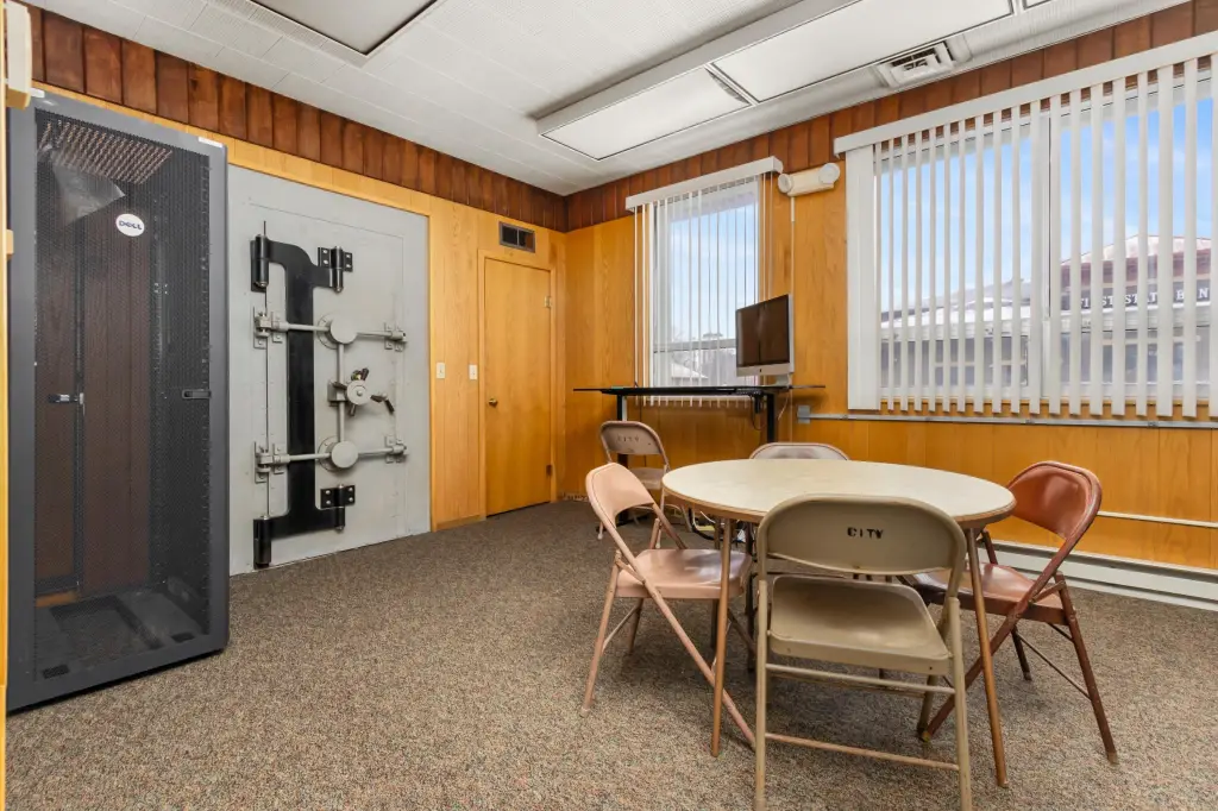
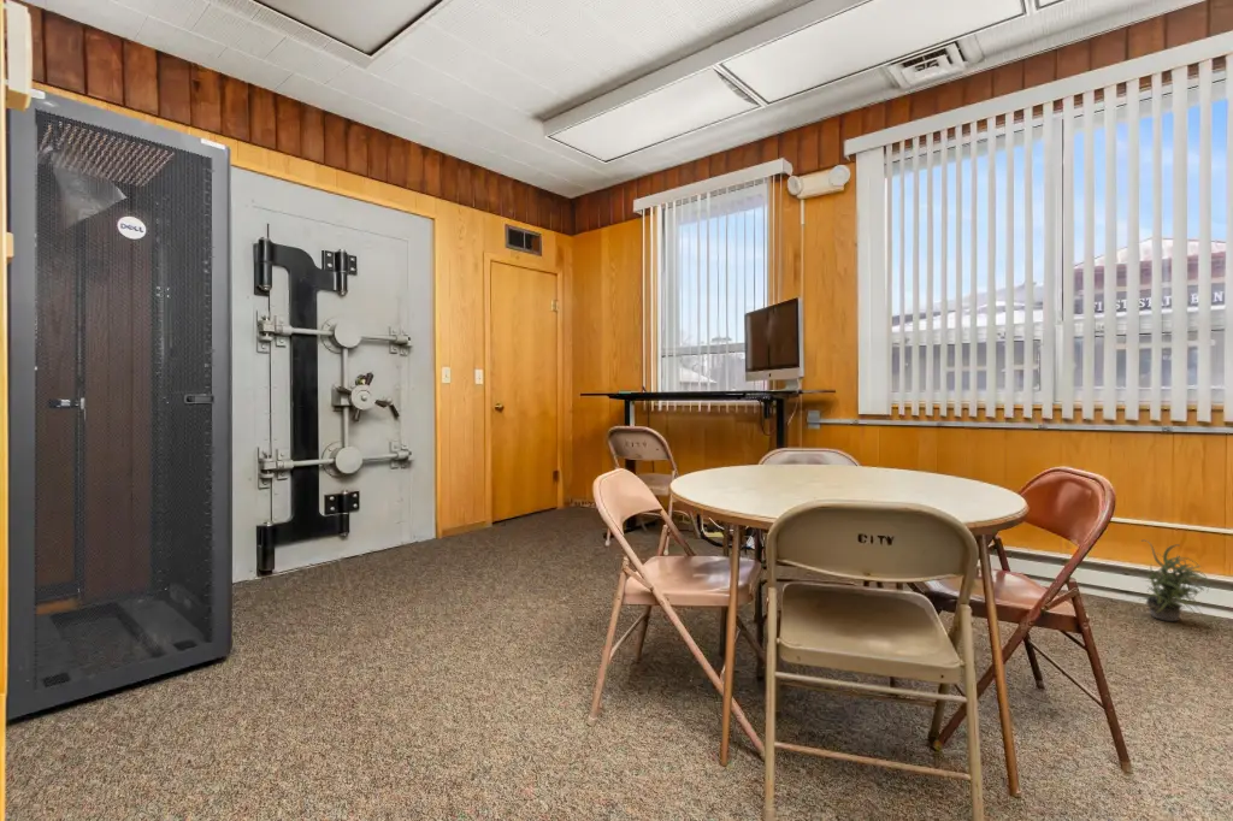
+ potted plant [1138,539,1210,622]
